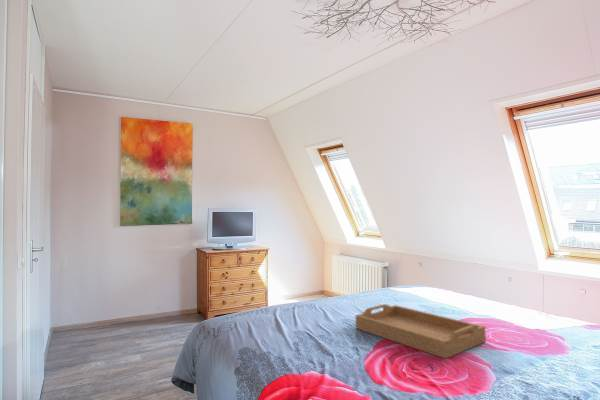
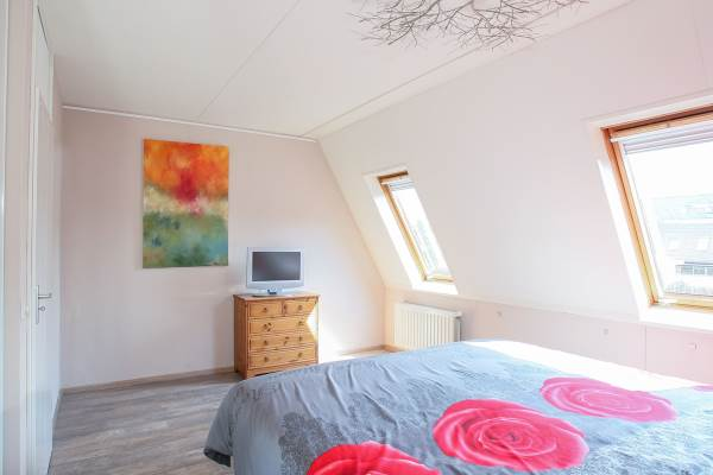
- serving tray [355,303,487,360]
